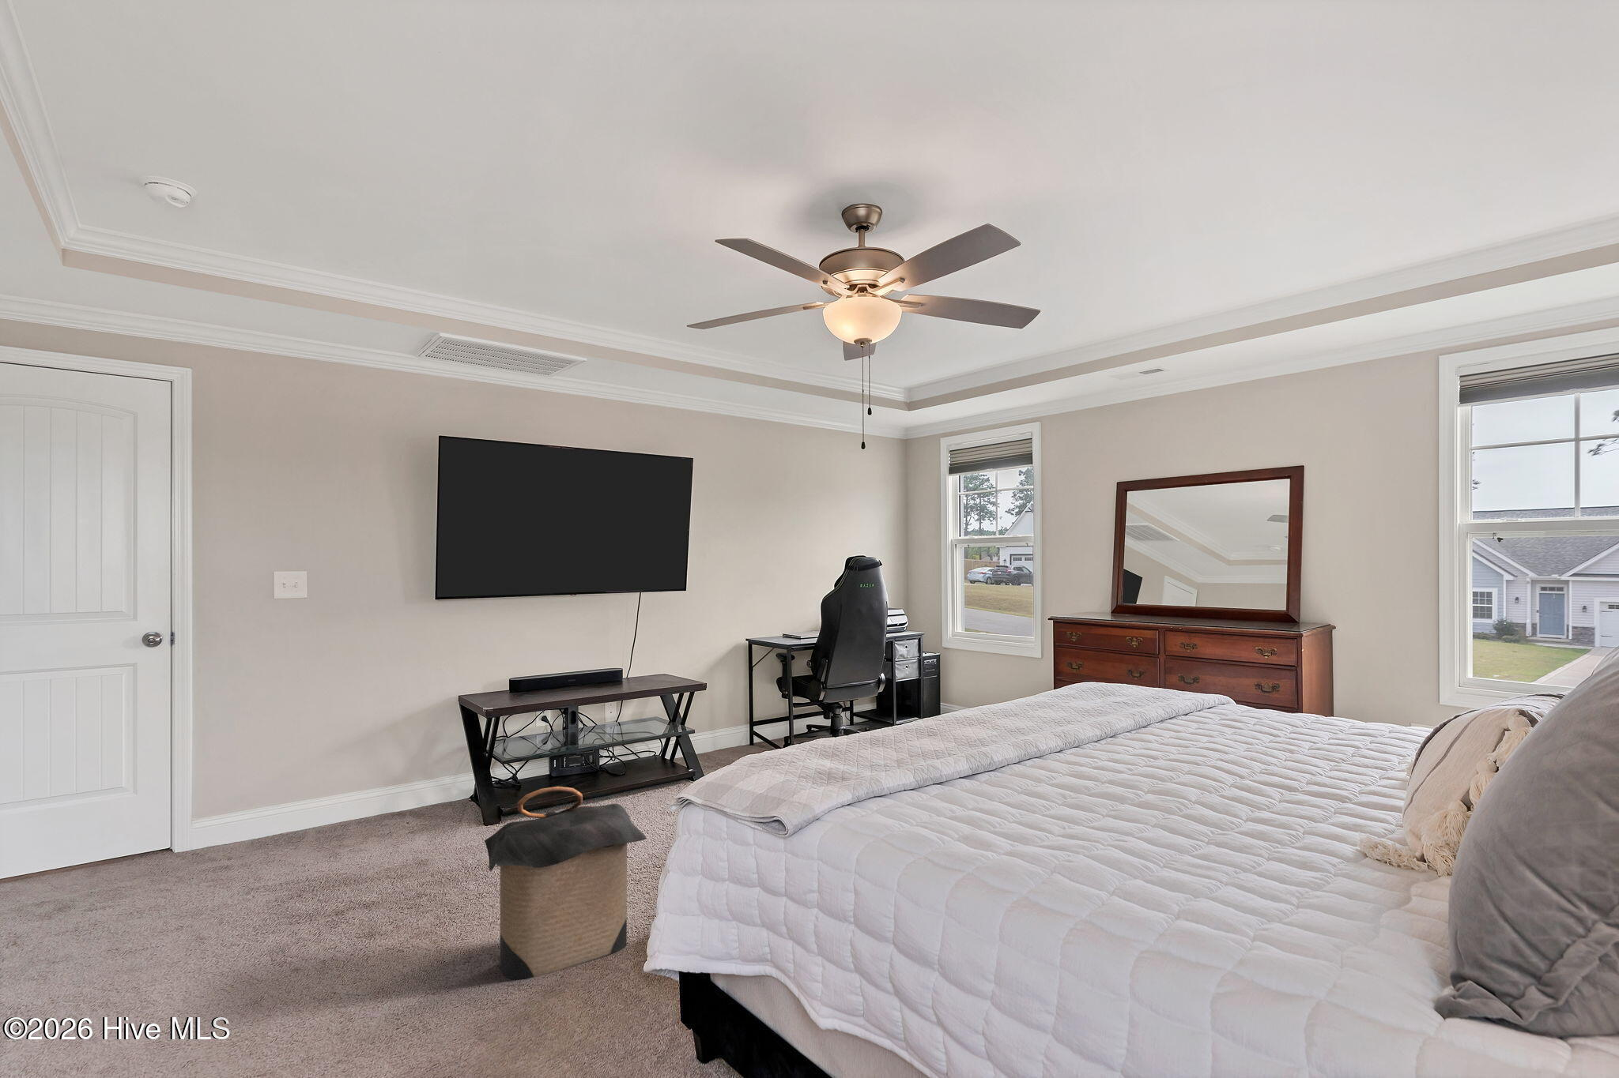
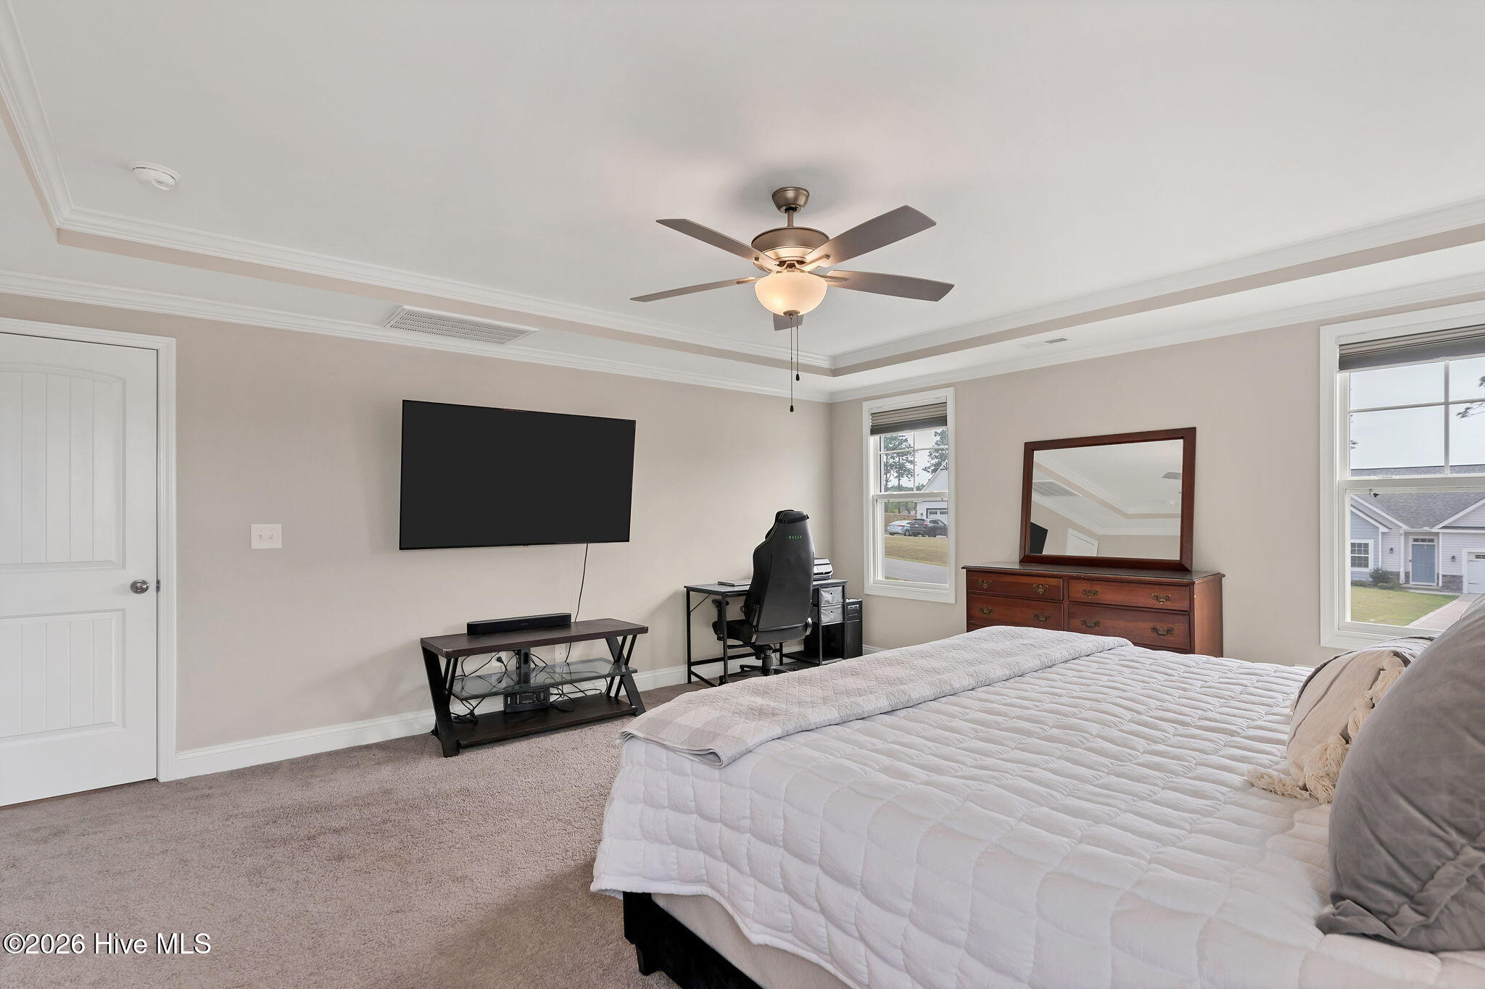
- laundry hamper [484,786,648,981]
